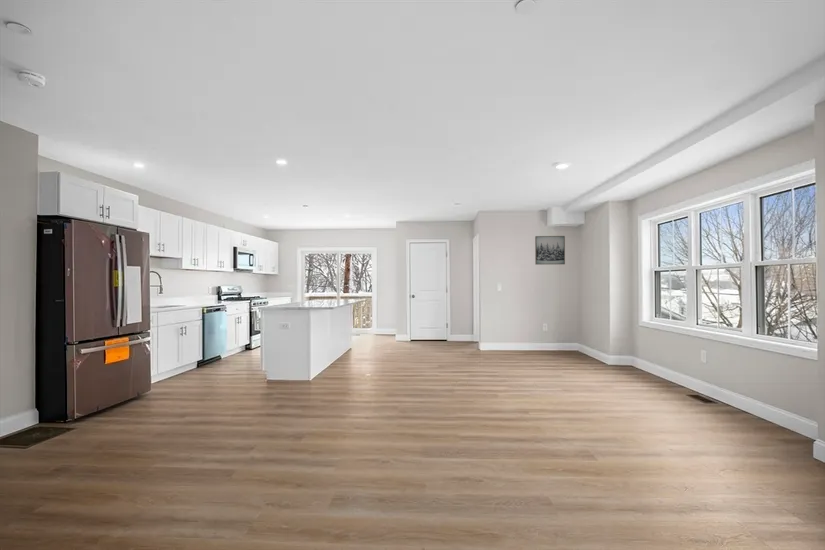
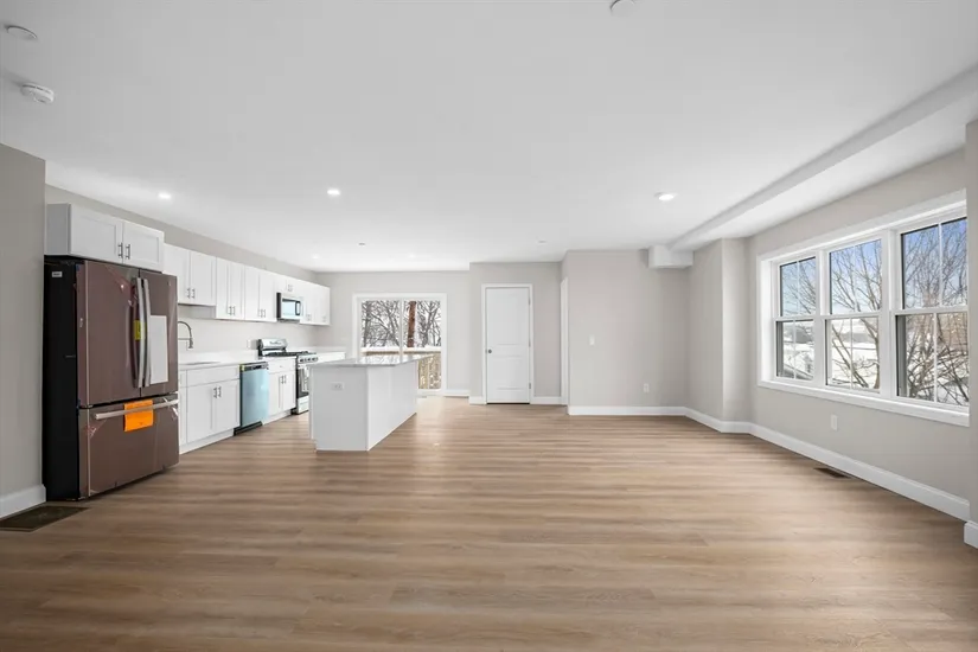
- wall art [534,235,566,266]
